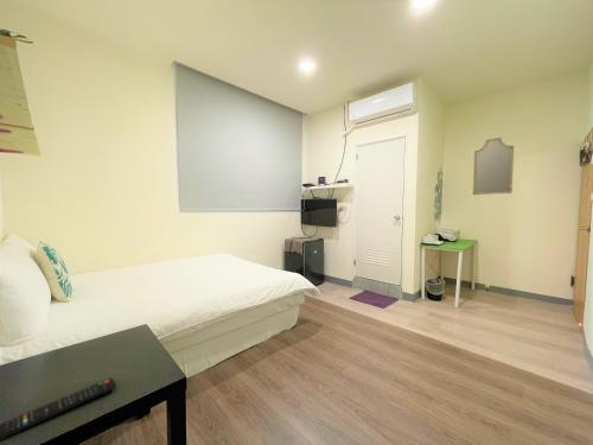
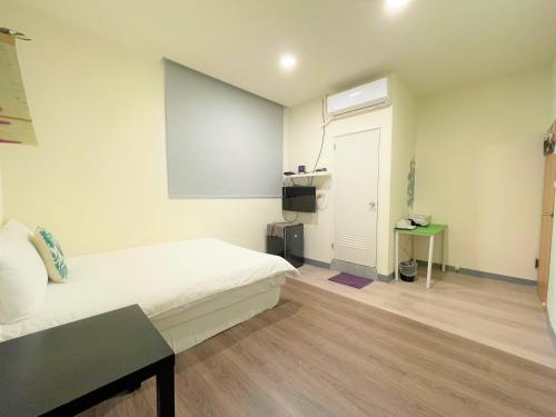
- home mirror [472,136,515,196]
- remote control [0,377,116,440]
